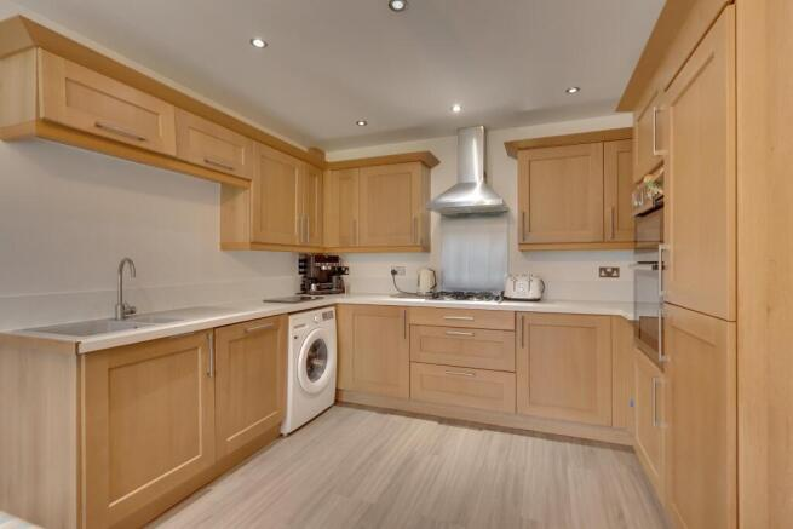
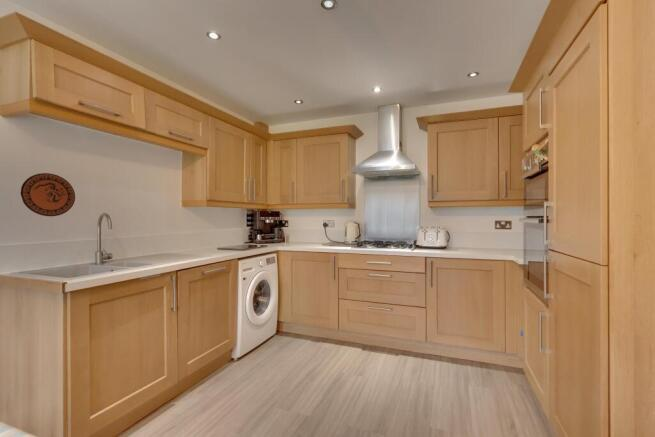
+ decorative plate [20,172,76,217]
